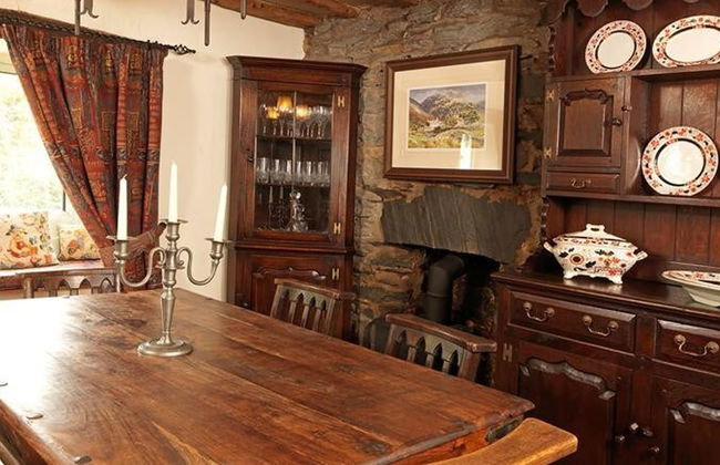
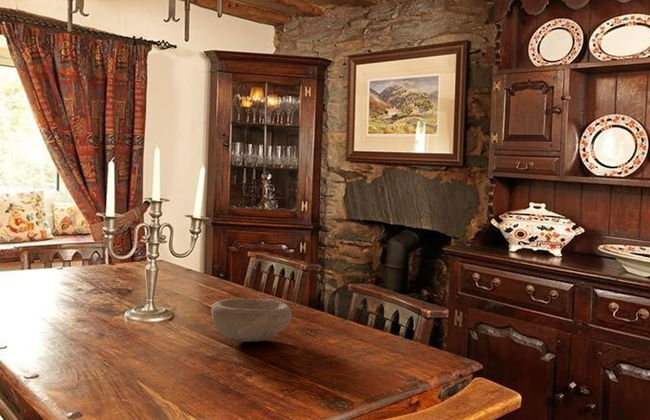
+ bowl [210,298,293,343]
